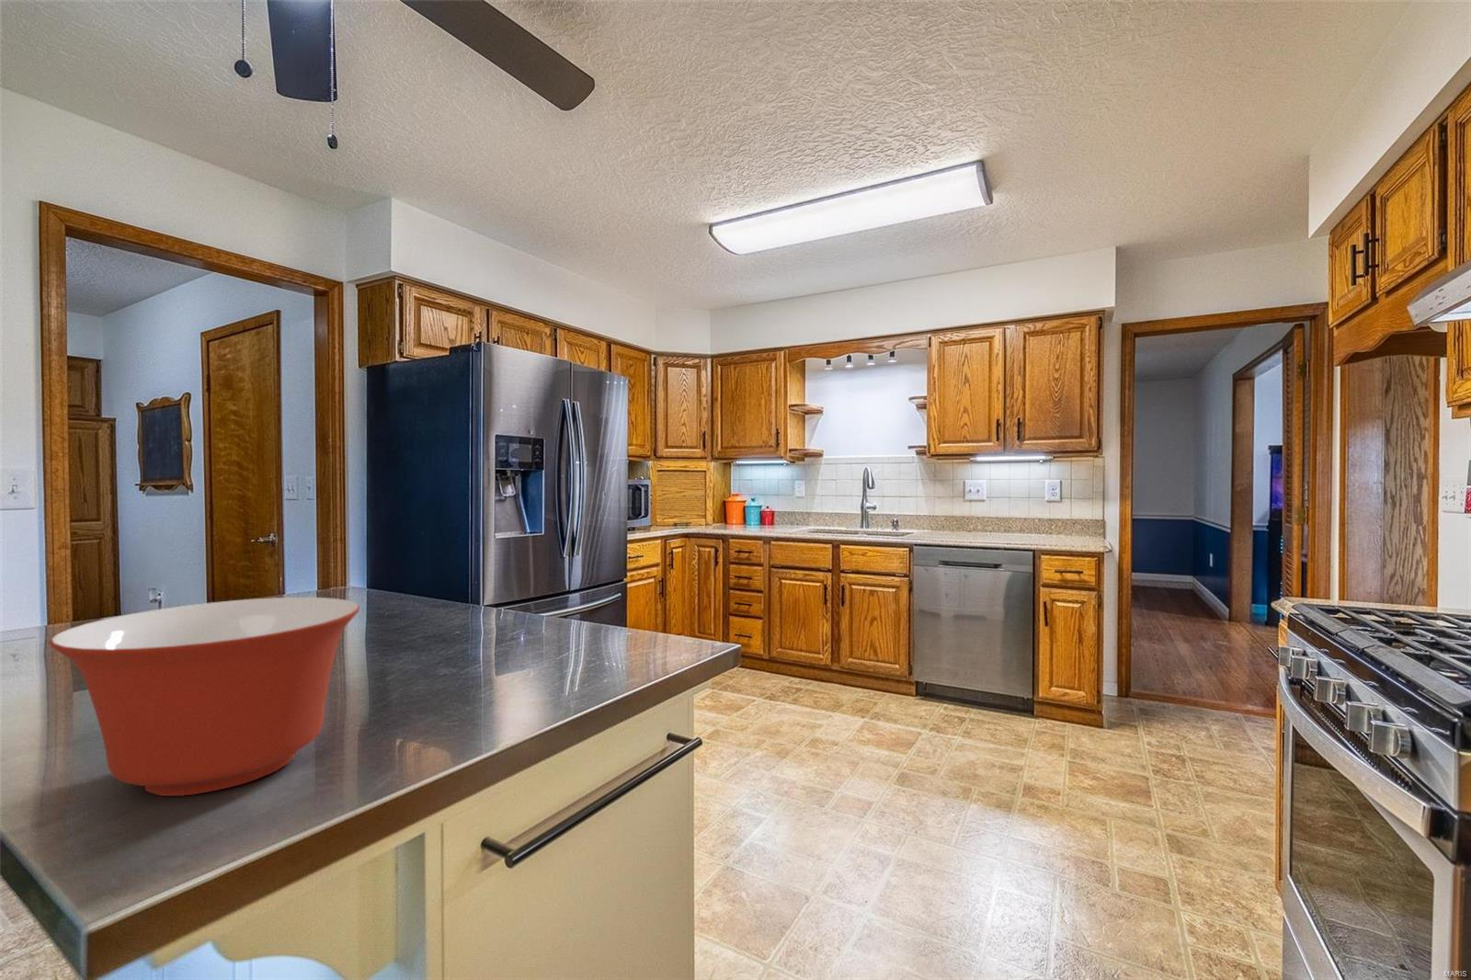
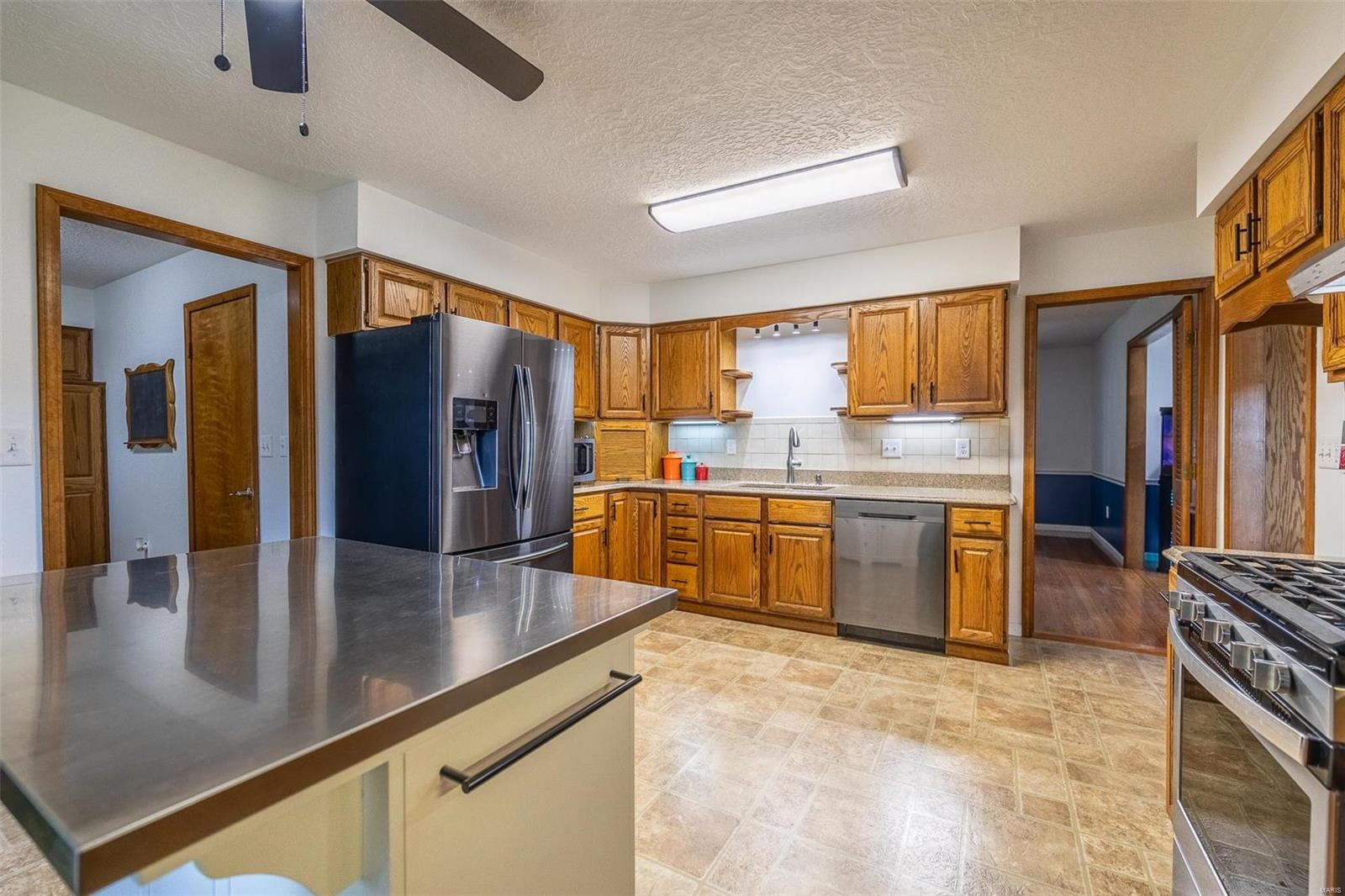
- mixing bowl [48,597,361,797]
